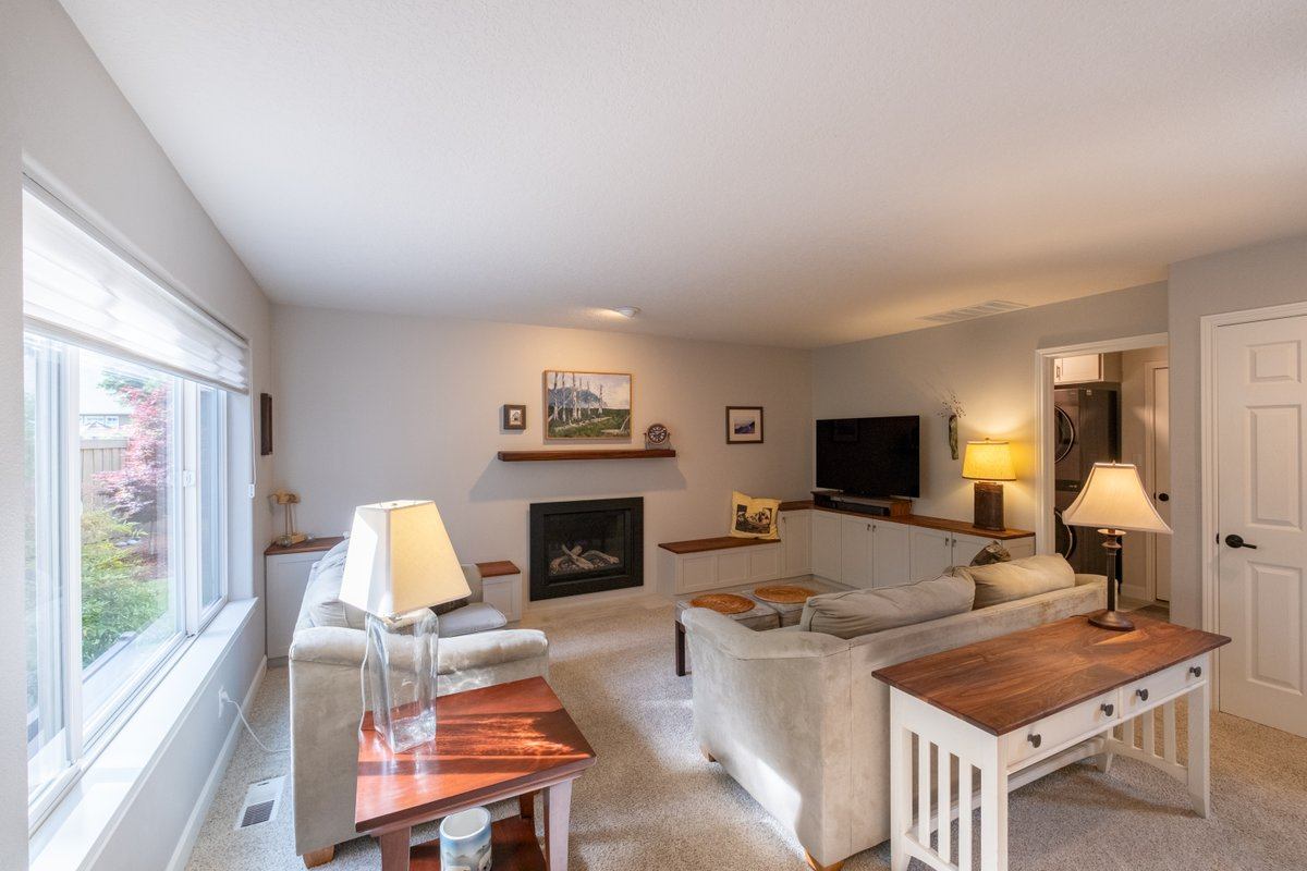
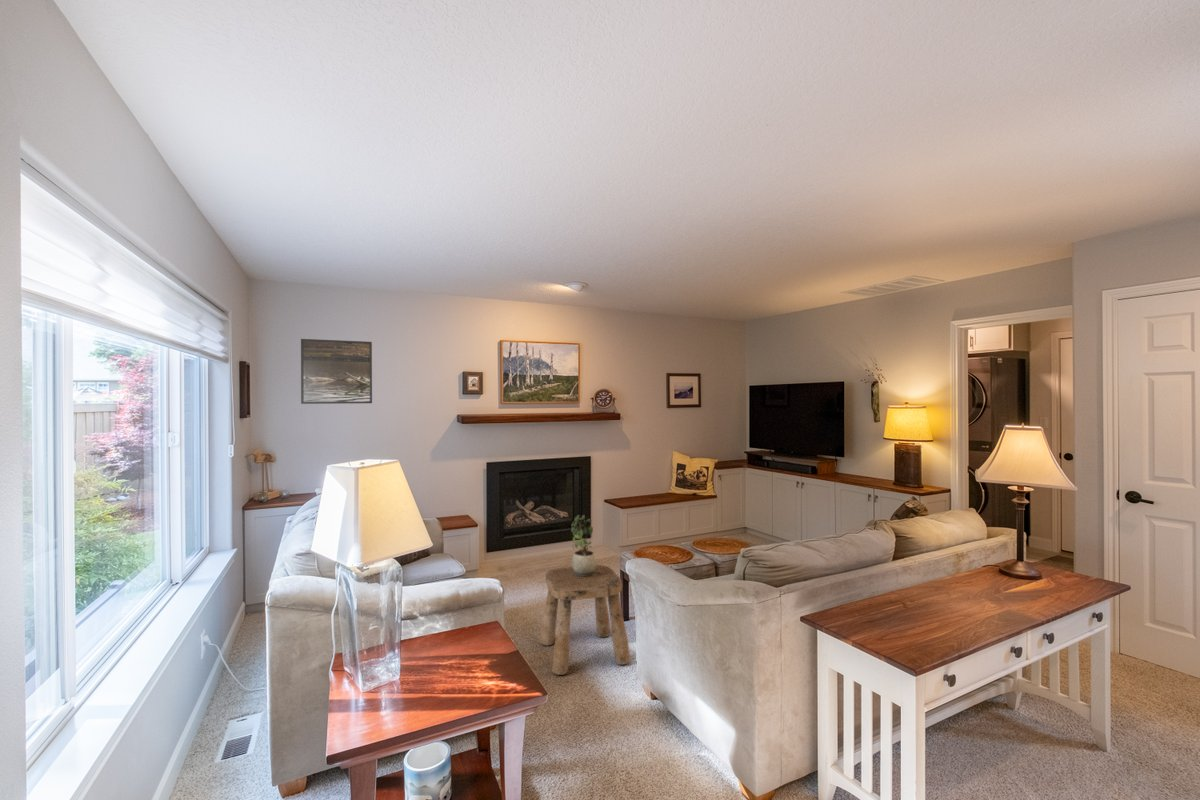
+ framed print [300,338,373,405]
+ potted plant [570,514,597,577]
+ stool [539,564,632,676]
